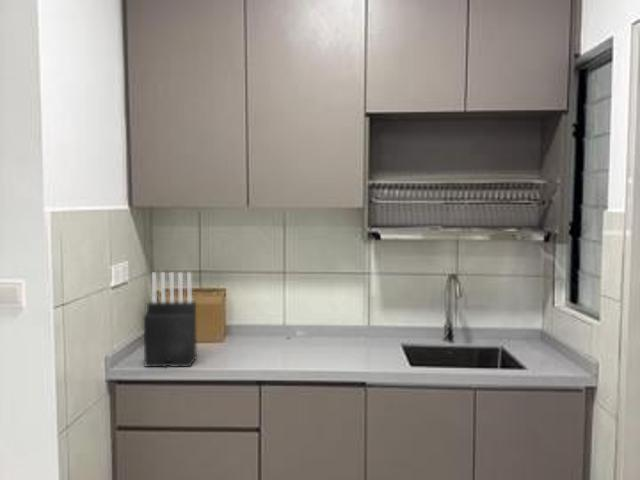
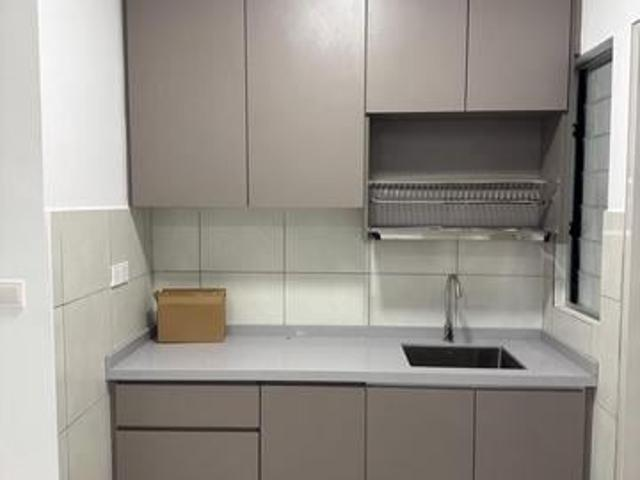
- knife block [143,271,198,369]
